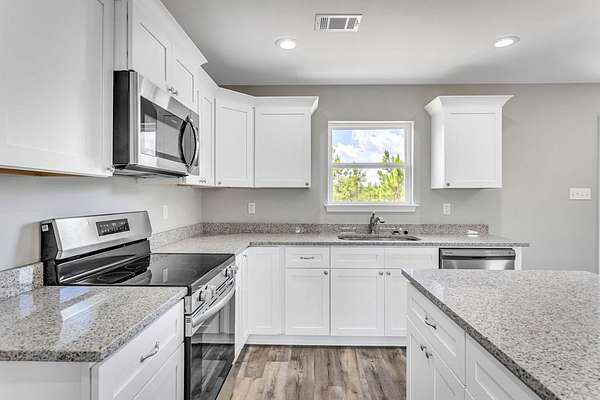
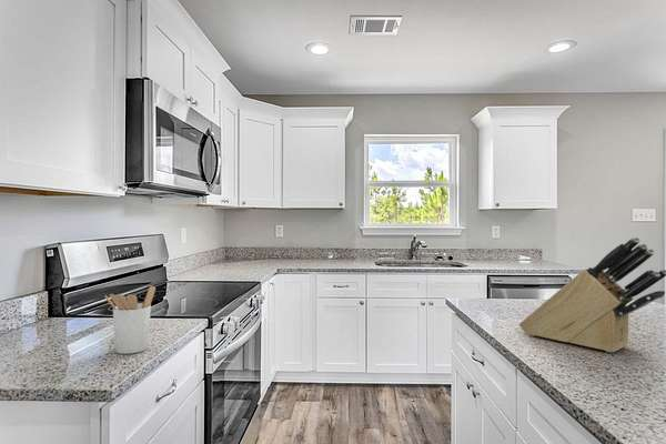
+ knife block [518,236,666,353]
+ utensil holder [104,285,157,355]
